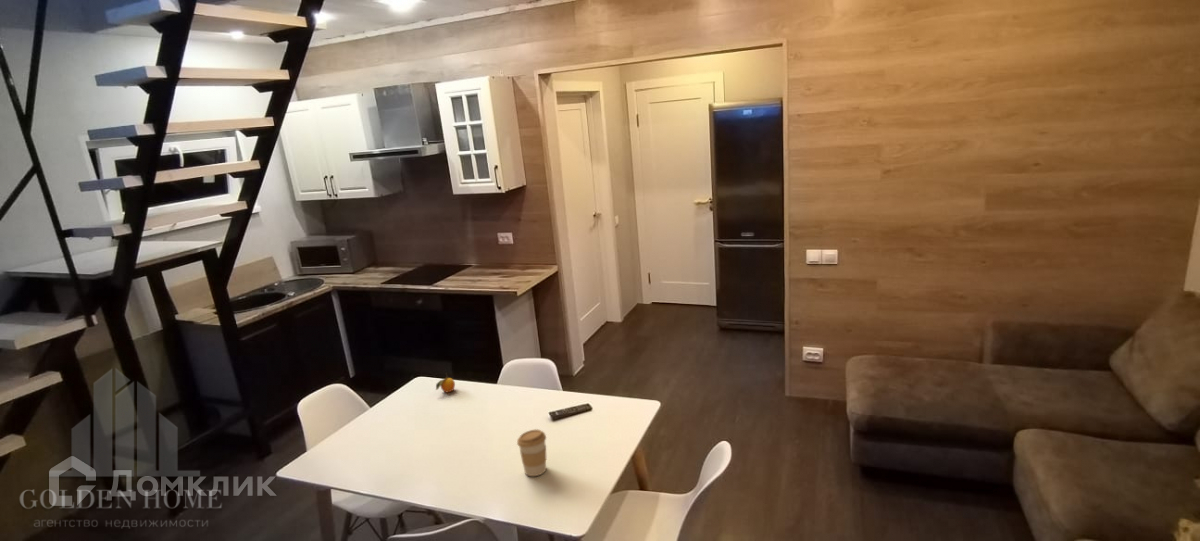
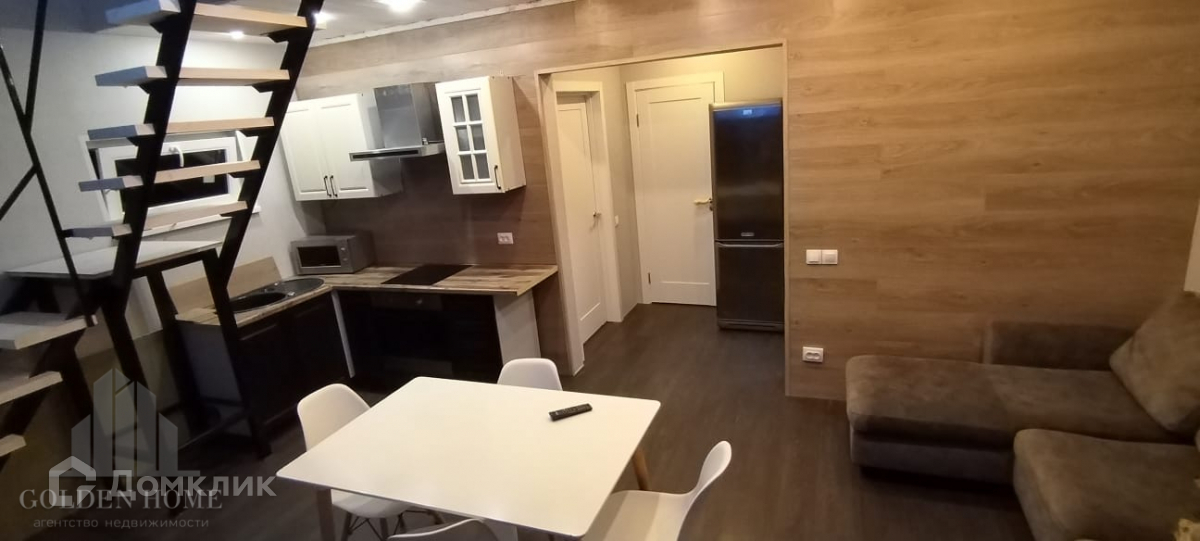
- fruit [435,373,456,394]
- coffee cup [516,428,547,477]
